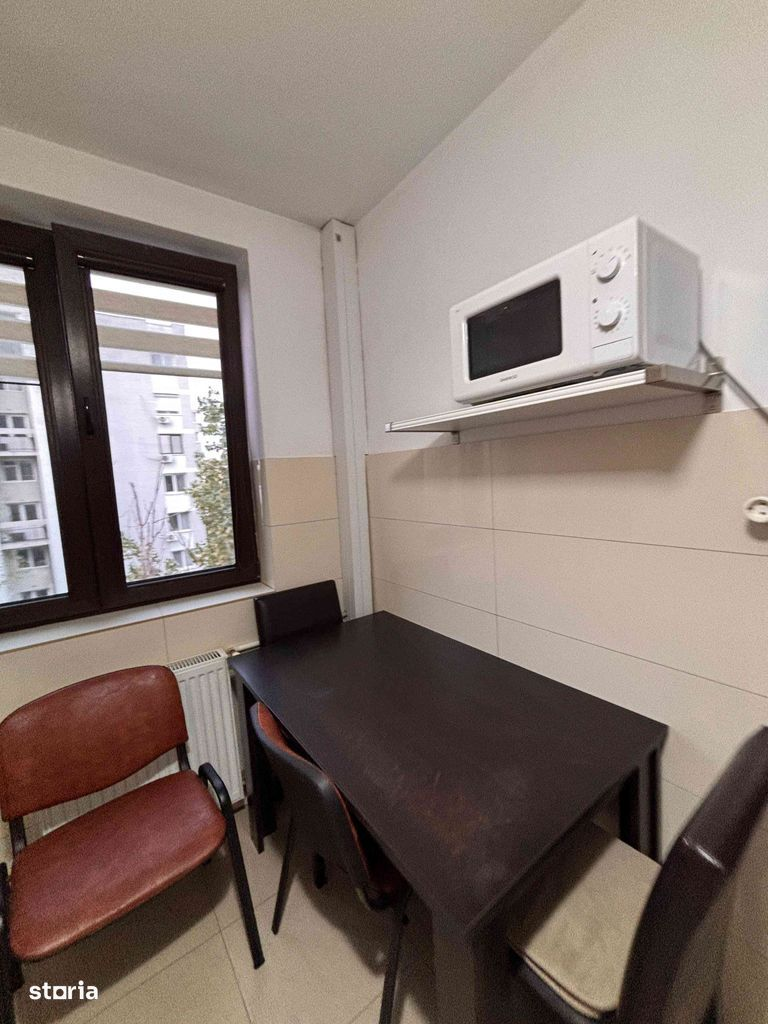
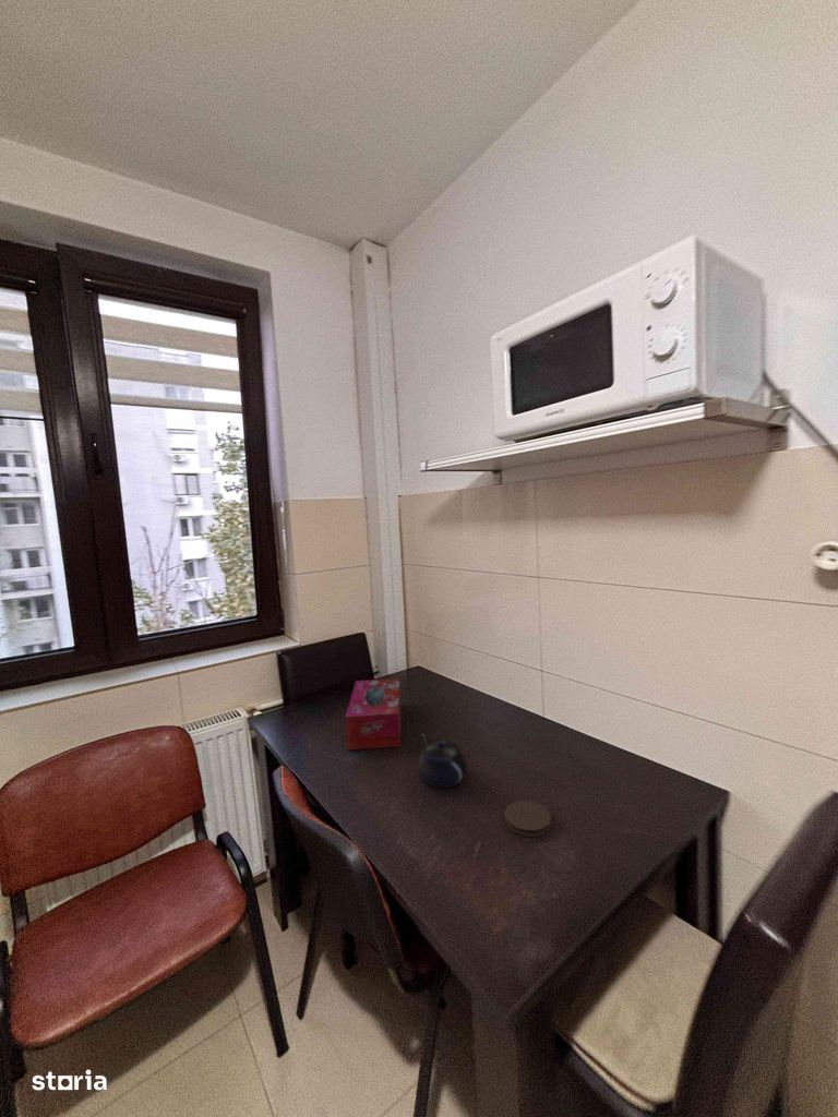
+ coaster [503,800,552,838]
+ teapot [417,732,467,789]
+ tissue box [345,677,402,750]
